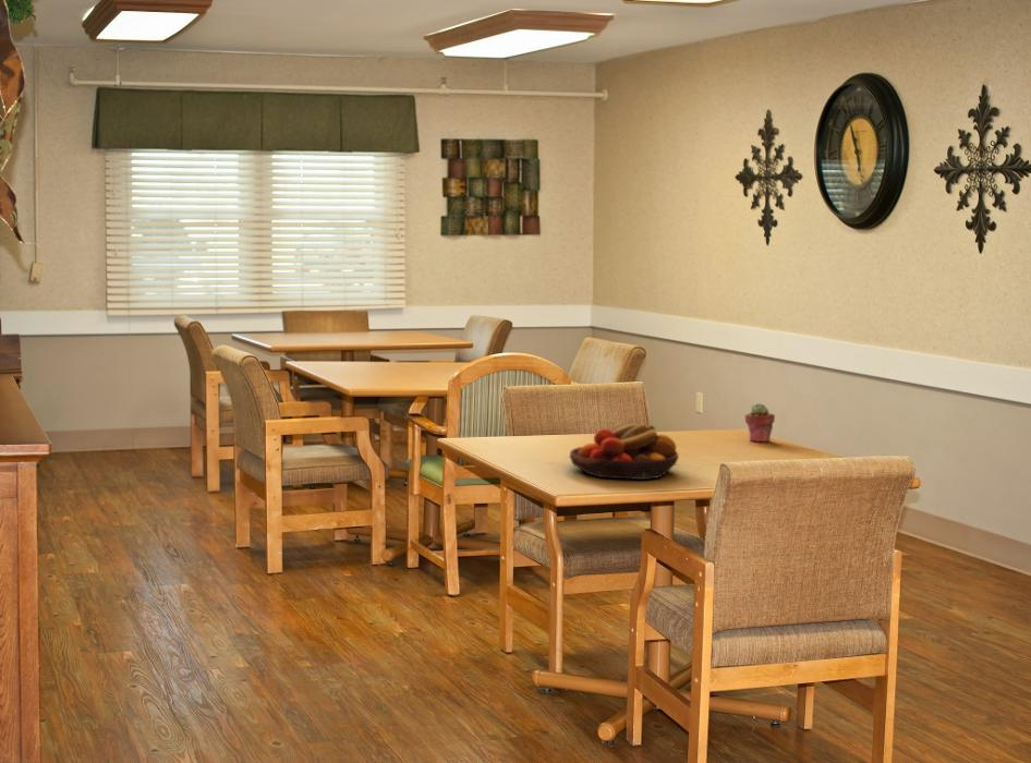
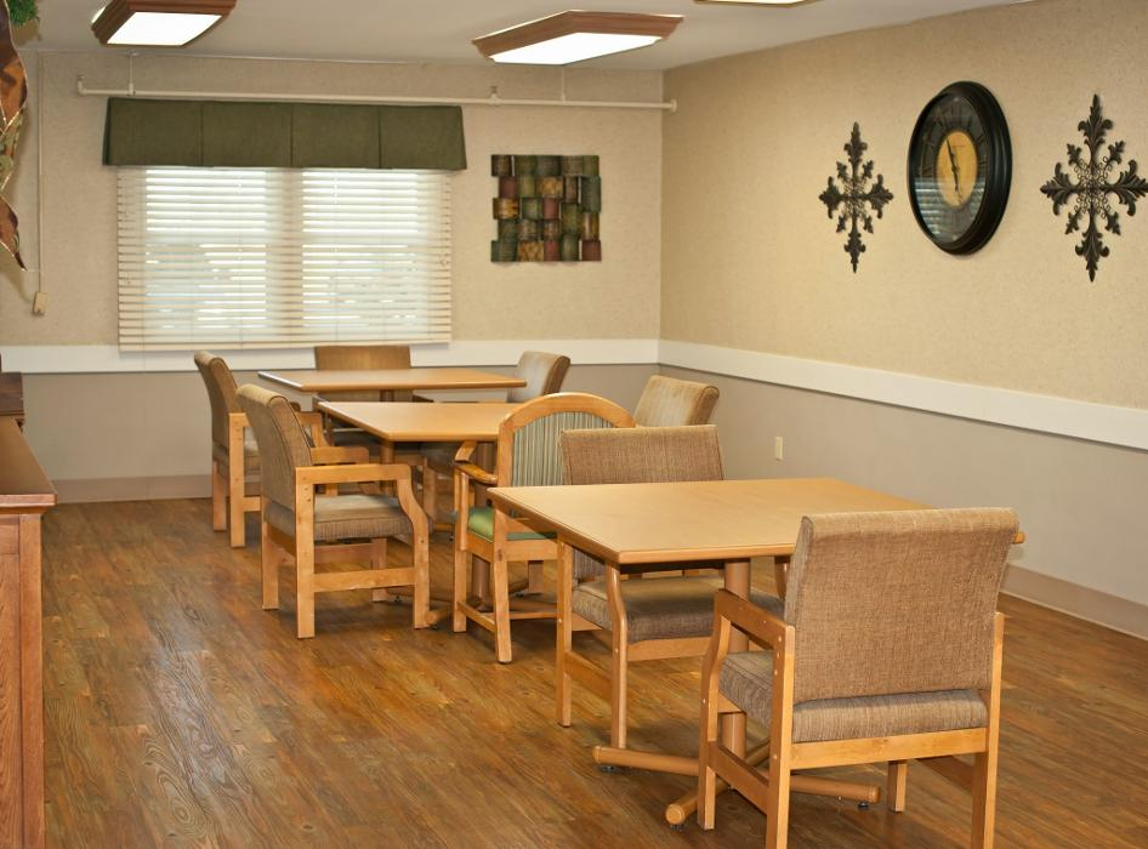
- fruit bowl [569,422,680,481]
- potted succulent [744,402,776,444]
